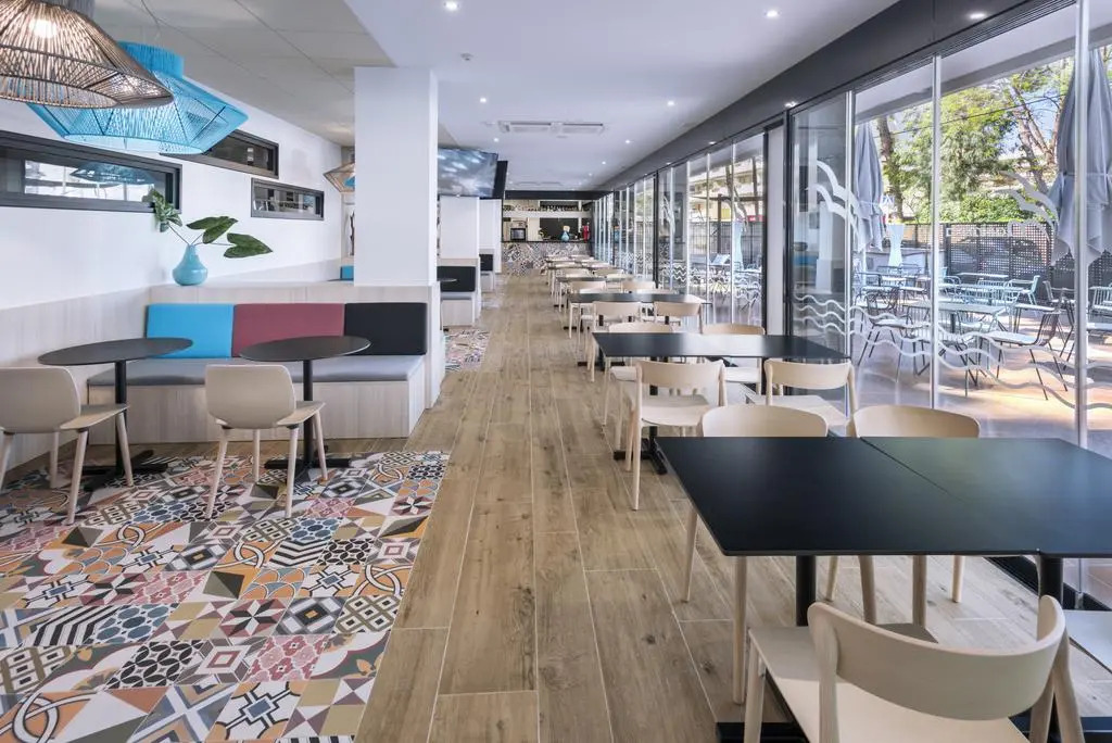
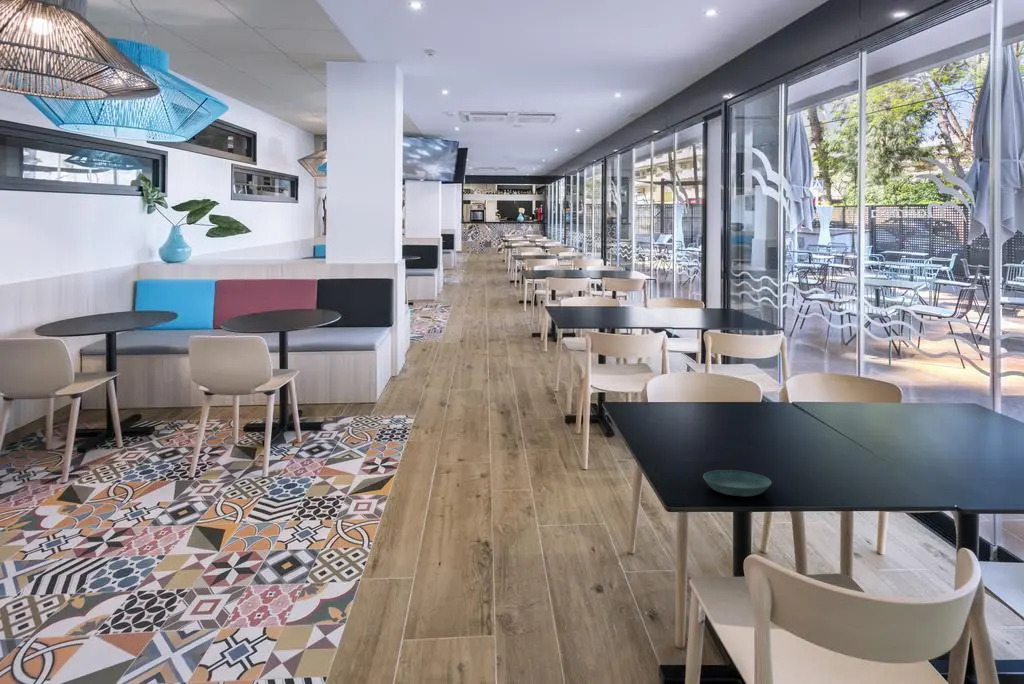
+ saucer [702,469,773,497]
